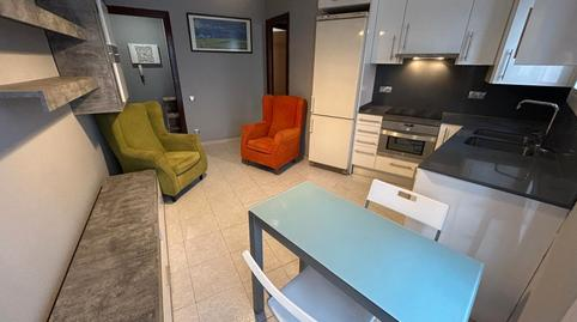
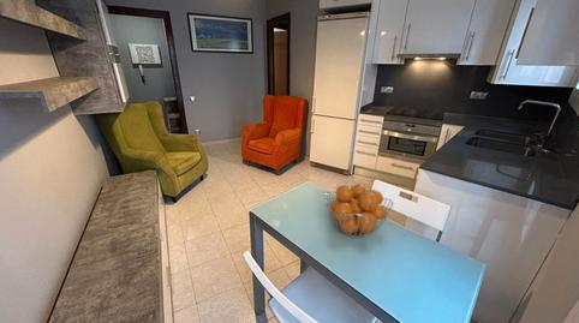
+ fruit basket [324,183,394,239]
